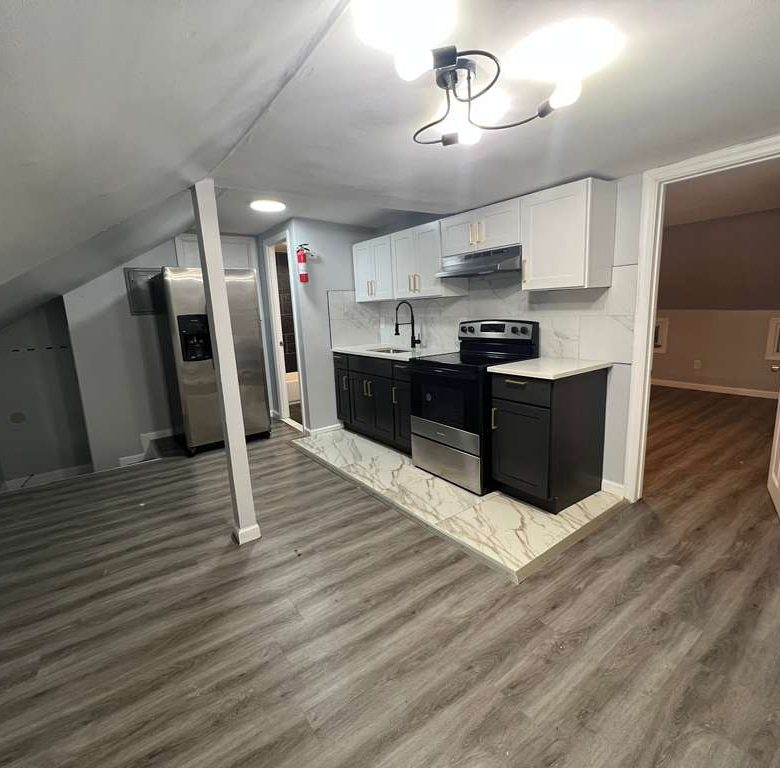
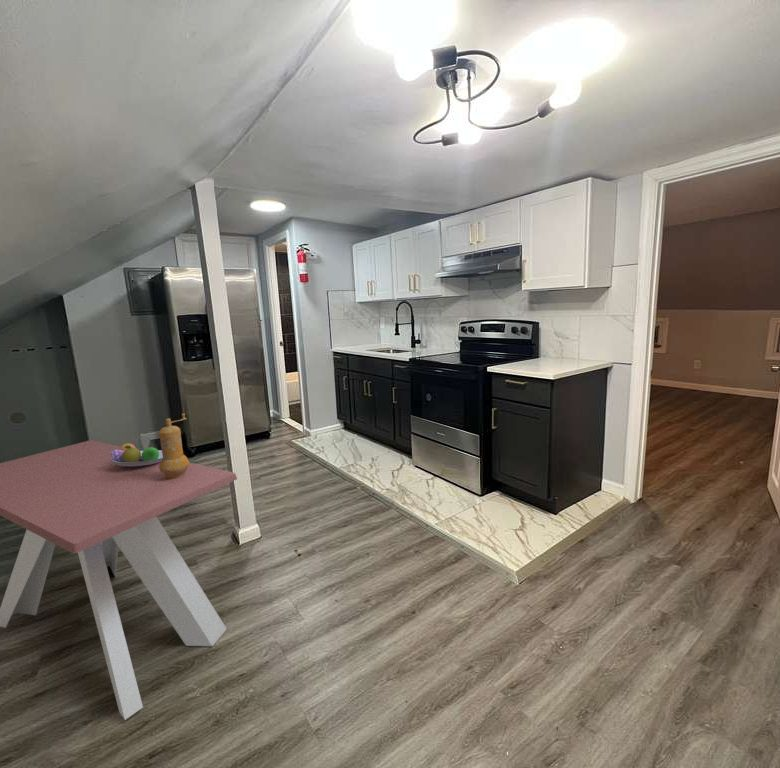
+ pepper mill [158,413,190,479]
+ dining table [0,439,238,721]
+ fruit bowl [110,442,163,466]
